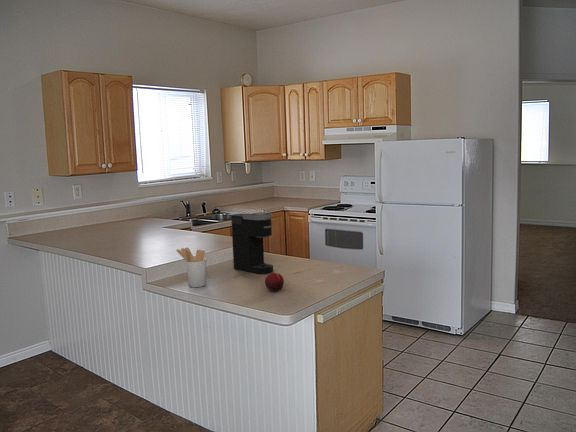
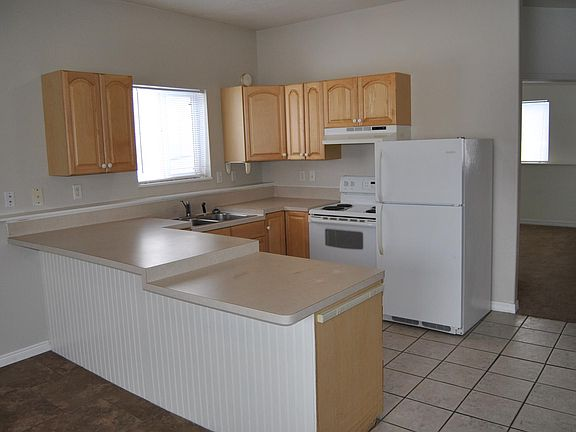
- fruit [264,272,285,292]
- coffee maker [230,211,274,275]
- utensil holder [176,247,207,288]
